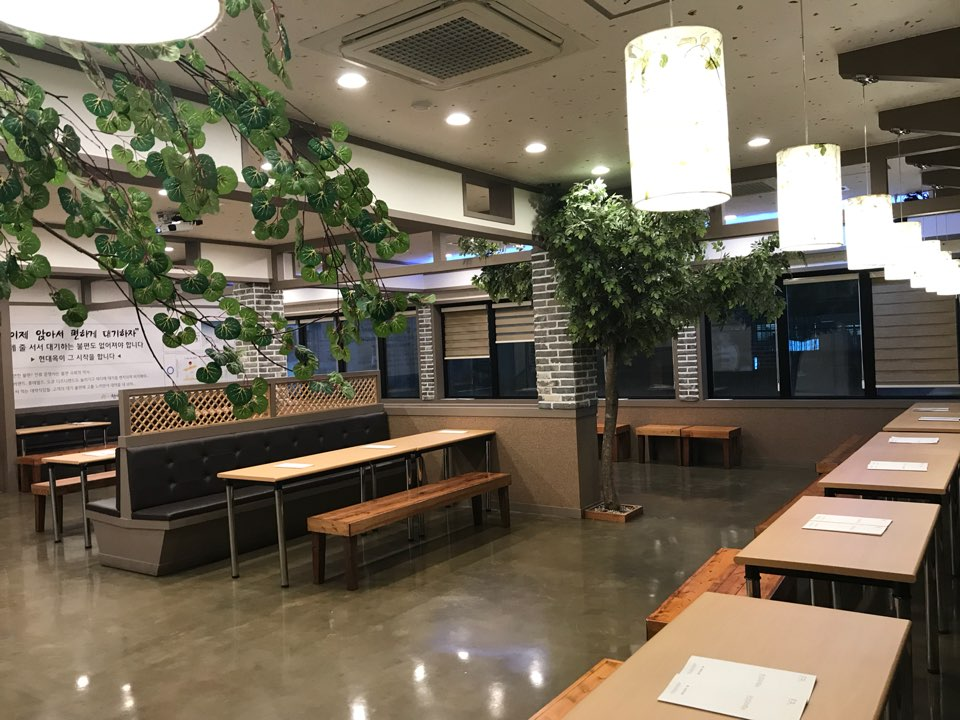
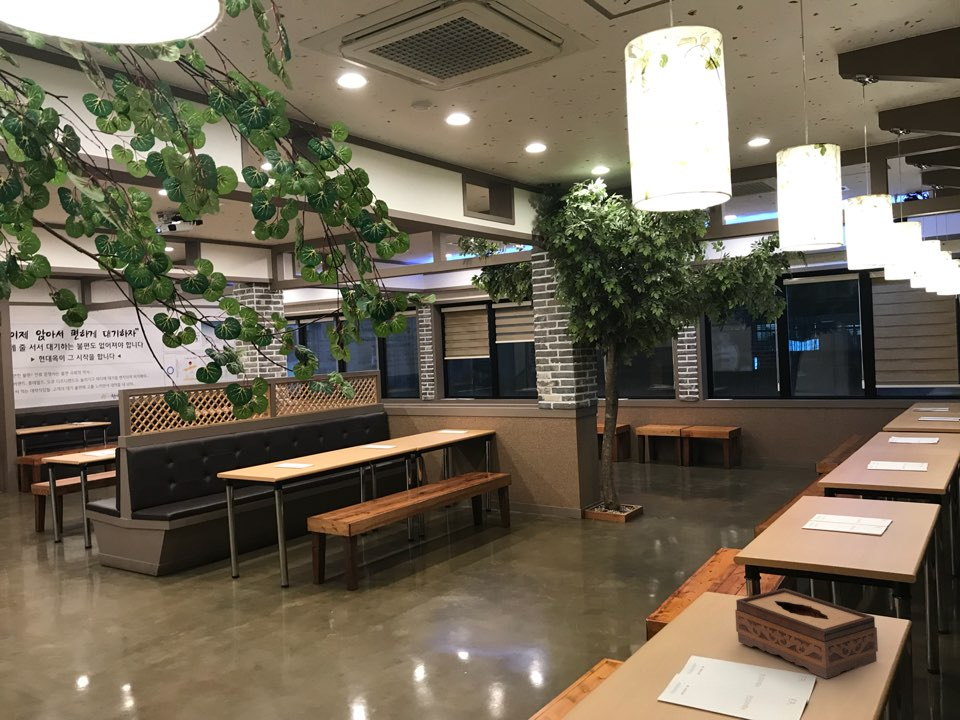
+ tissue box [734,587,879,680]
